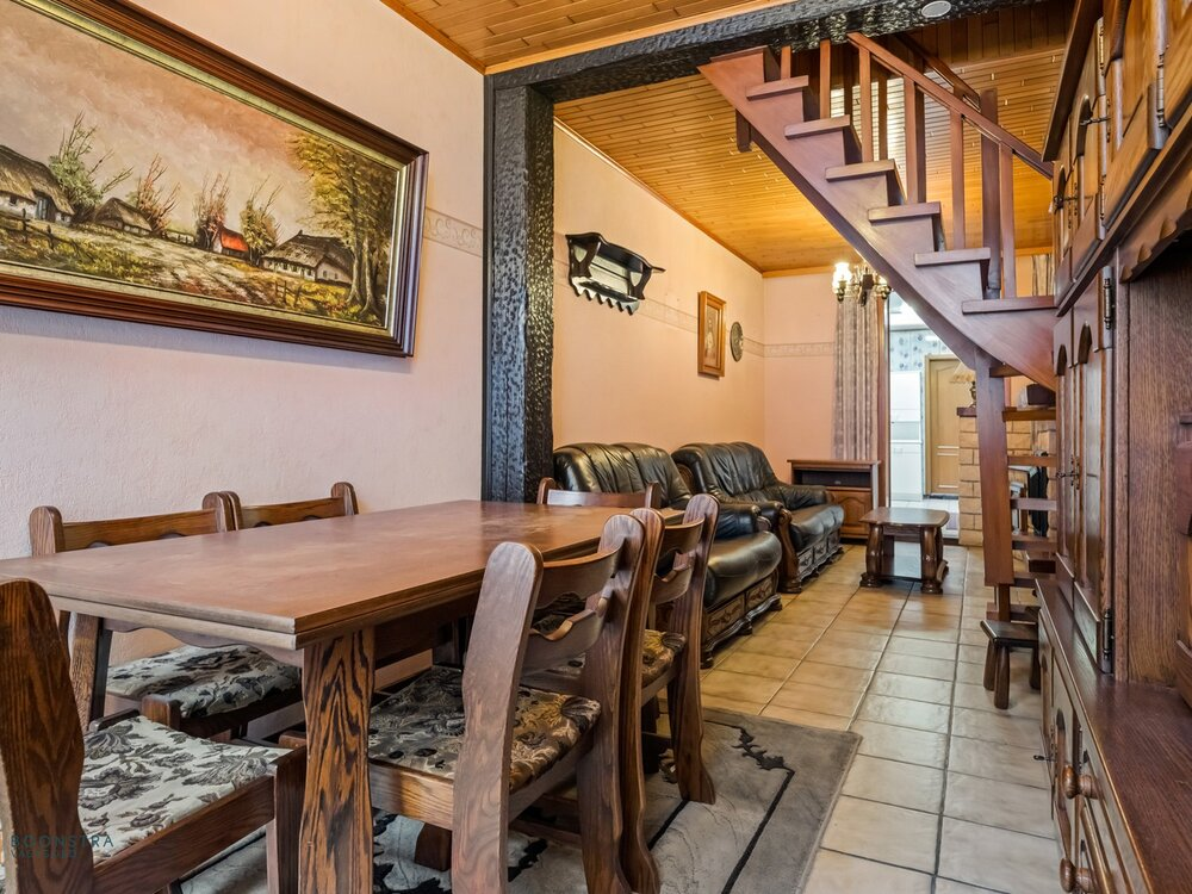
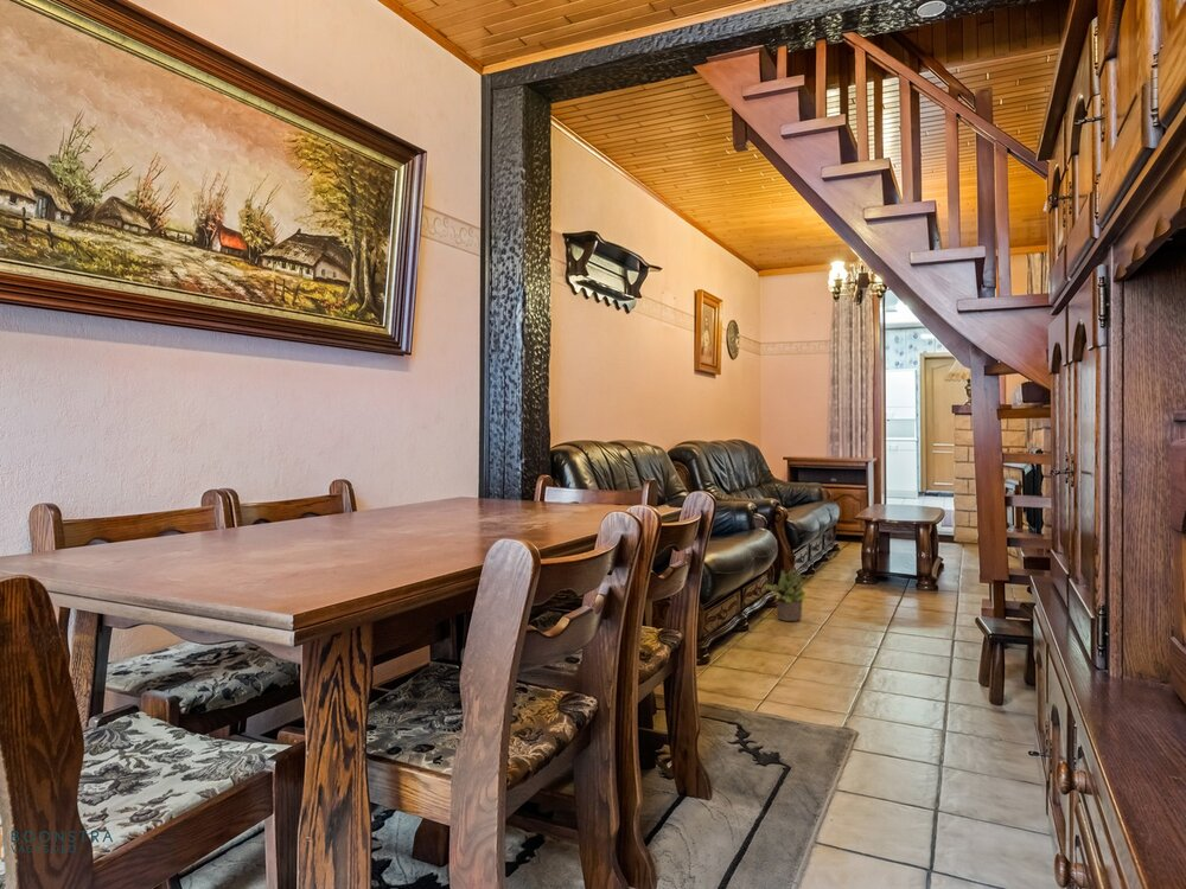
+ potted plant [763,567,808,622]
